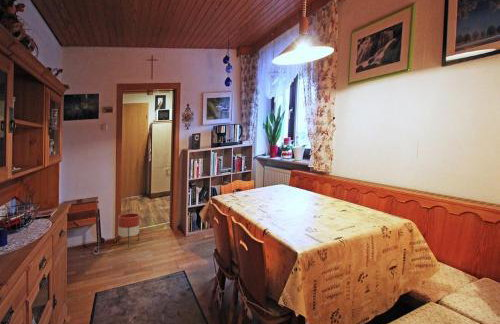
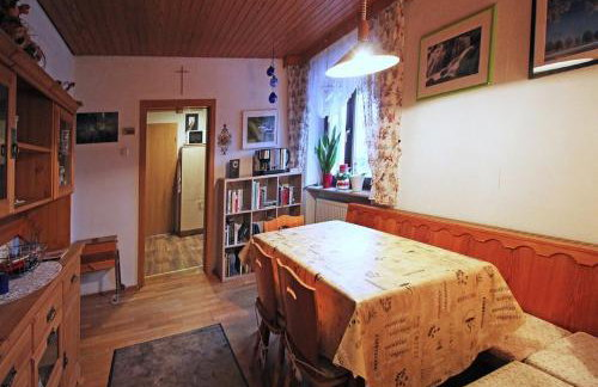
- planter [117,212,140,249]
